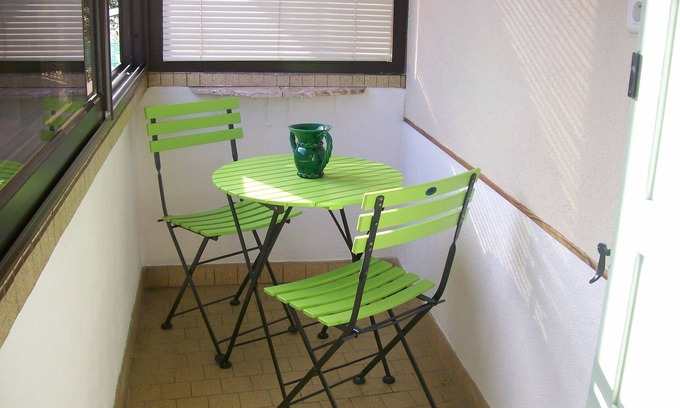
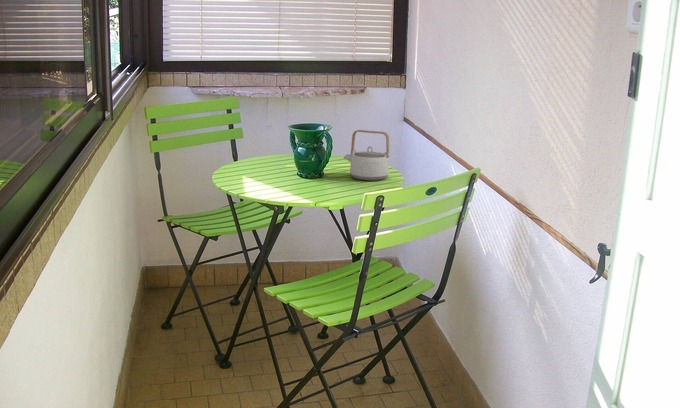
+ teapot [342,129,390,182]
